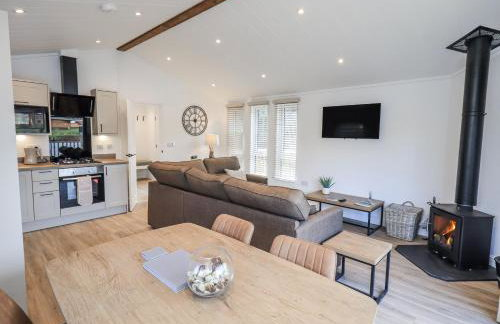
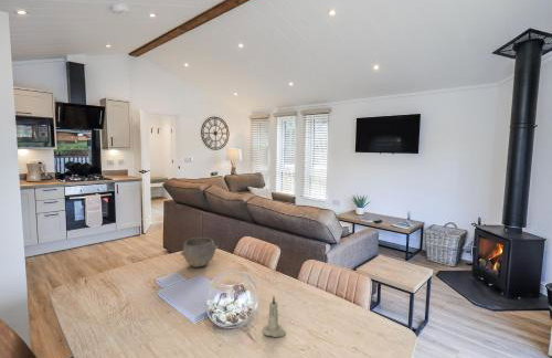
+ bowl [179,236,219,268]
+ candle [262,296,287,338]
